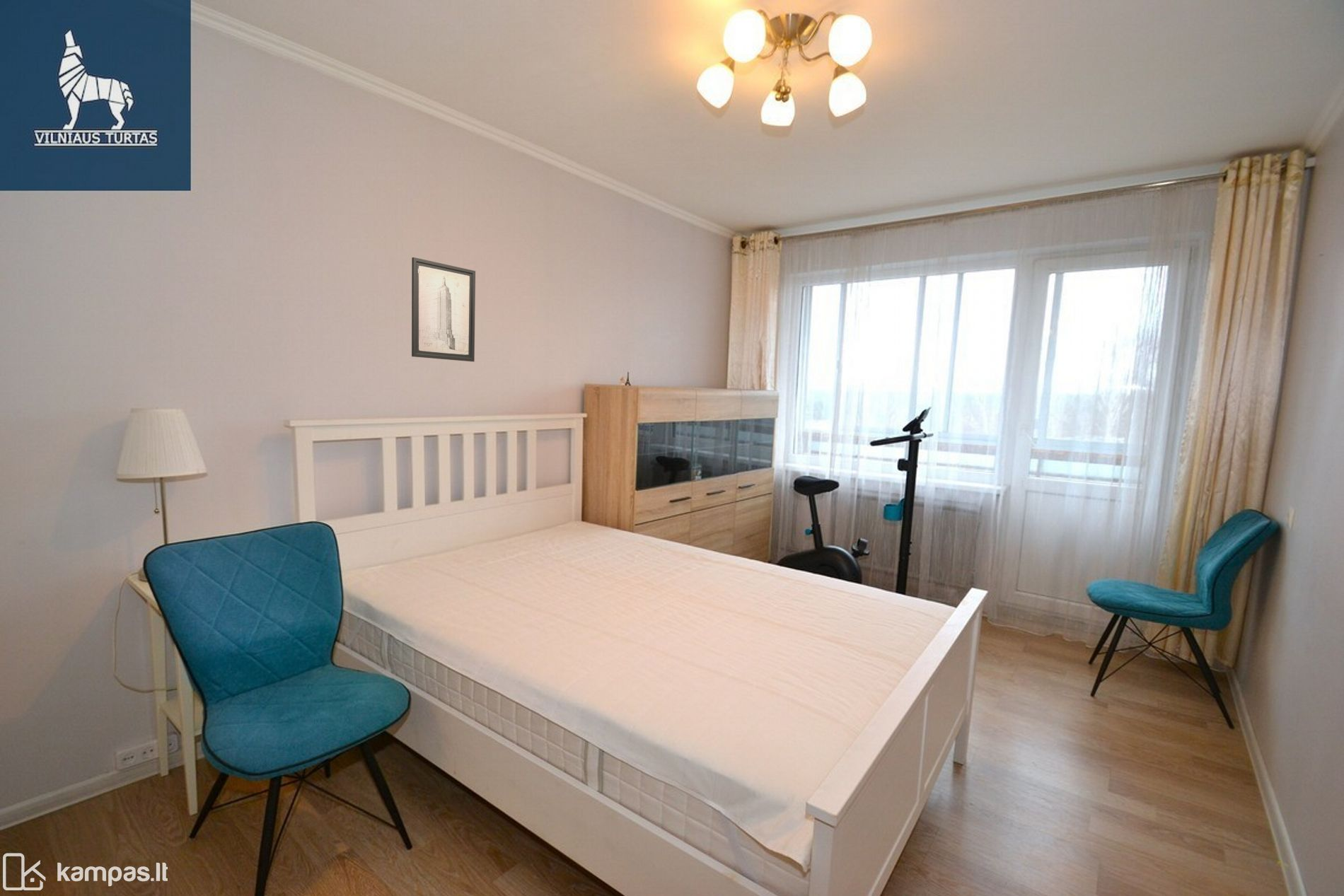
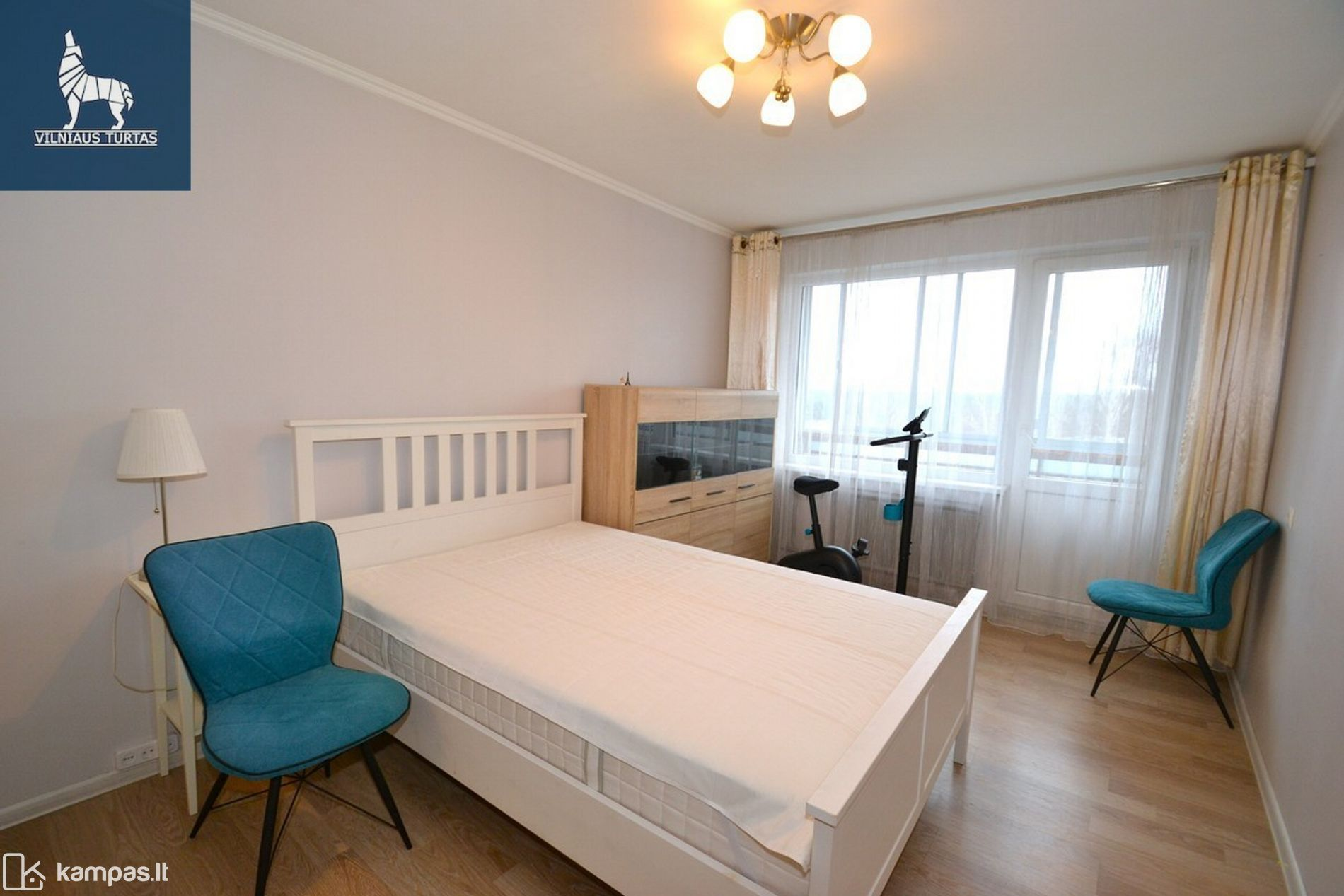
- wall art [411,257,476,362]
